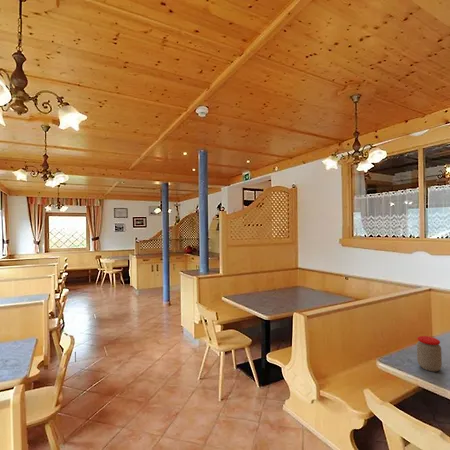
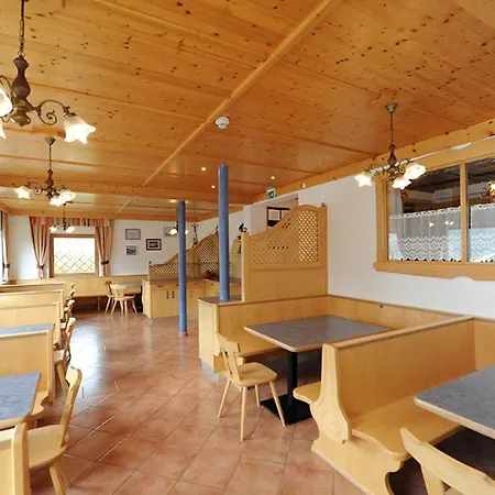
- jar [416,335,443,373]
